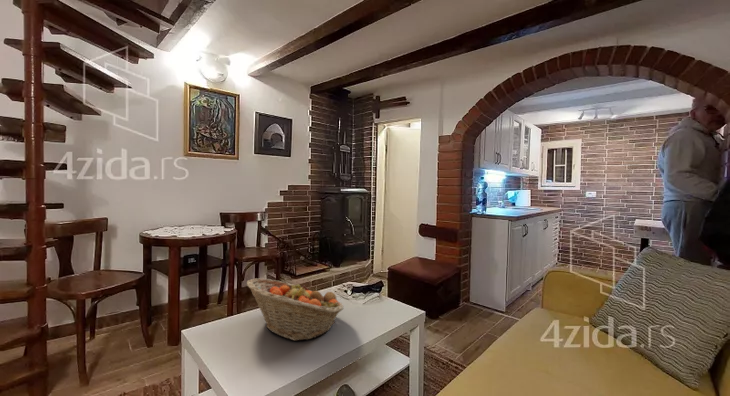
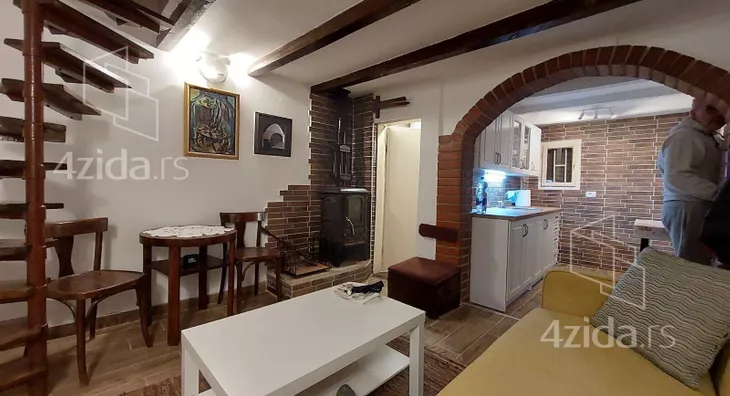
- fruit basket [246,277,344,342]
